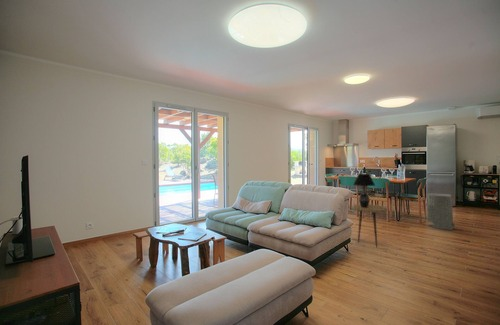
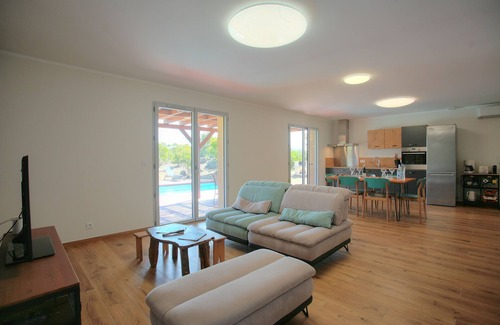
- side table [352,203,389,248]
- air purifier [426,193,456,231]
- table lamp [352,173,376,208]
